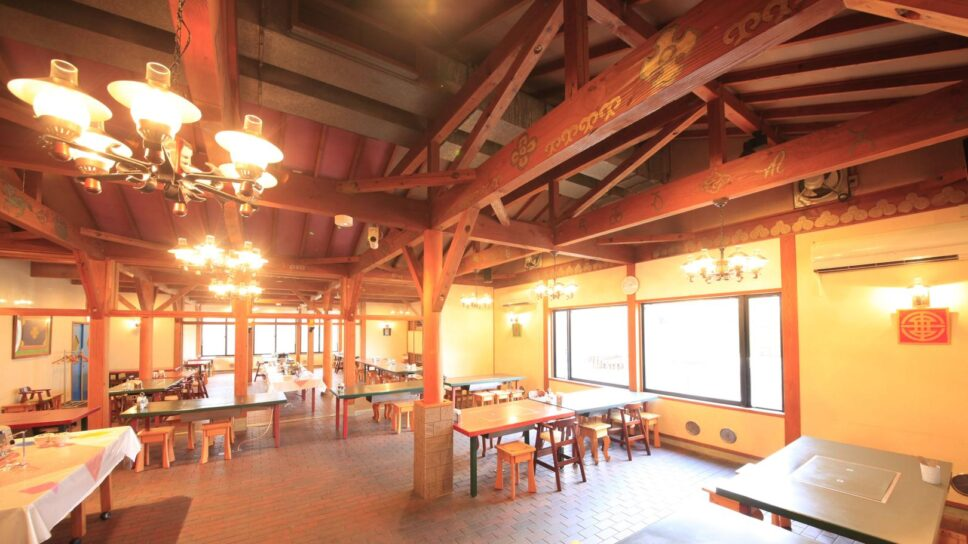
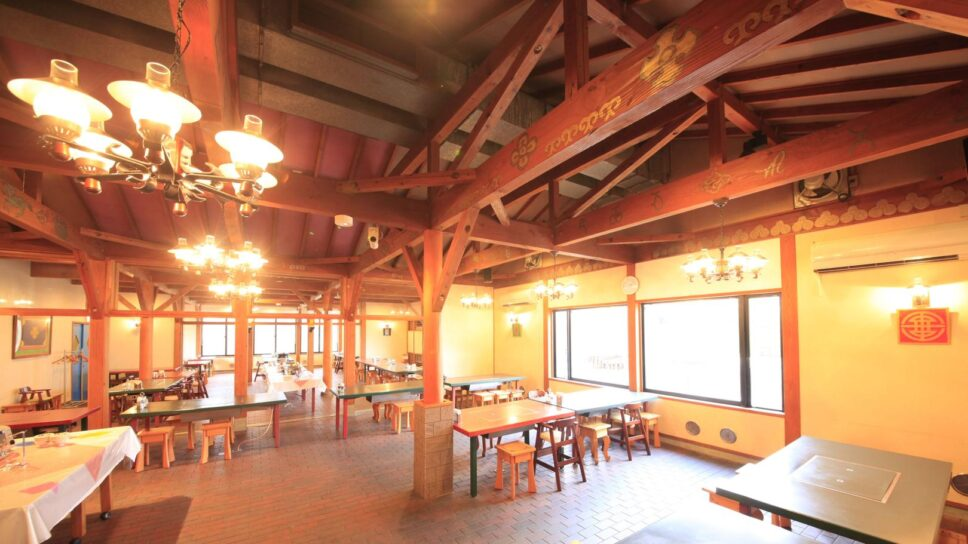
- utensil holder [911,454,941,485]
